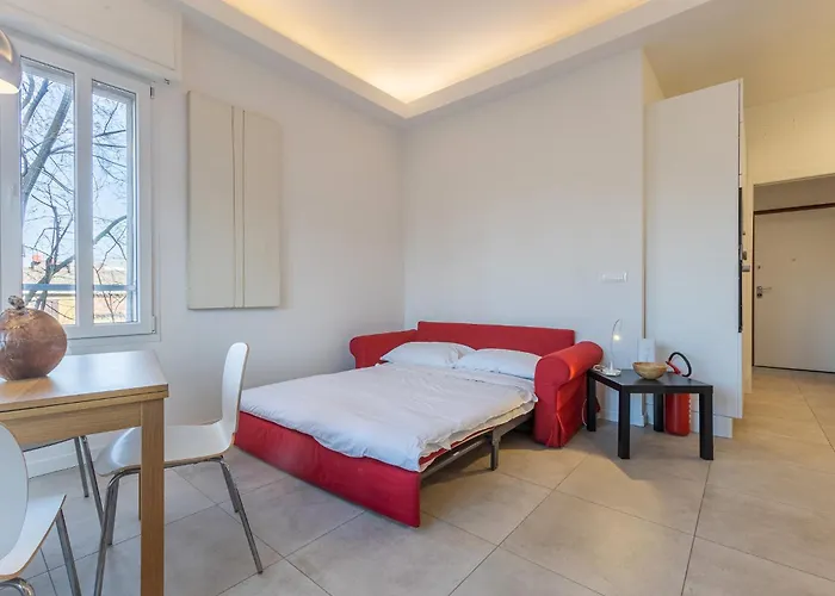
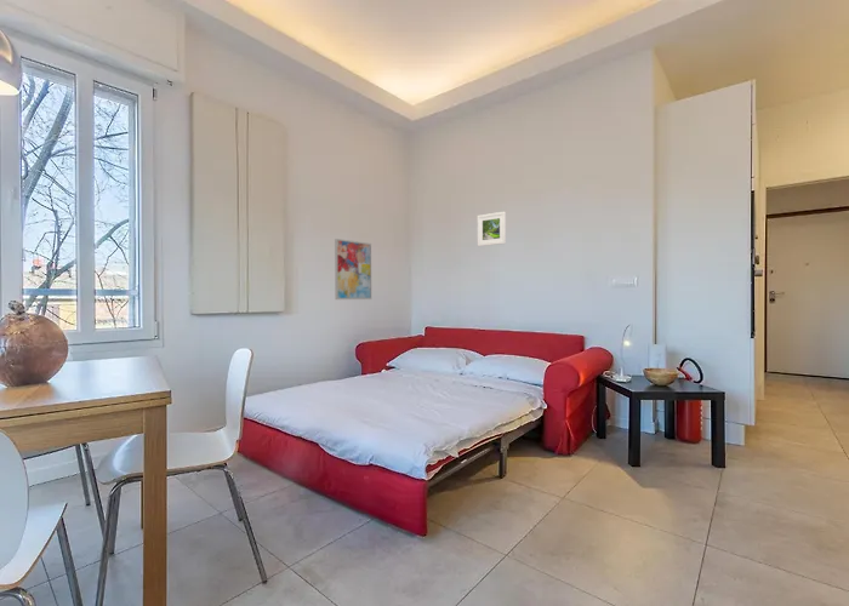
+ wall art [334,238,372,301]
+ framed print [477,211,507,247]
